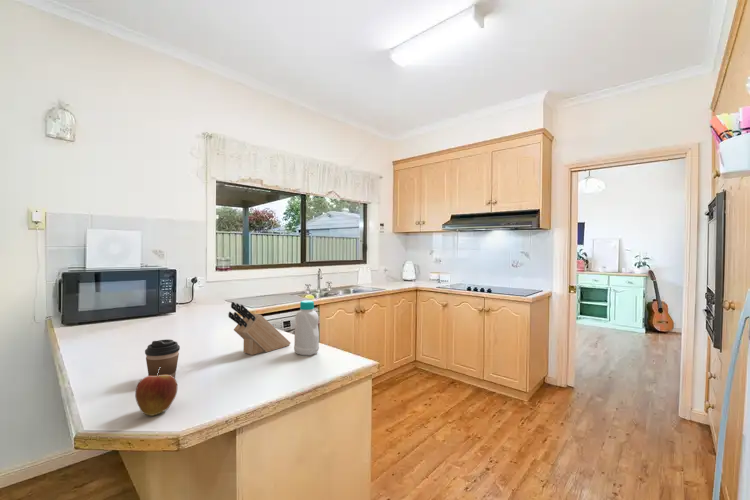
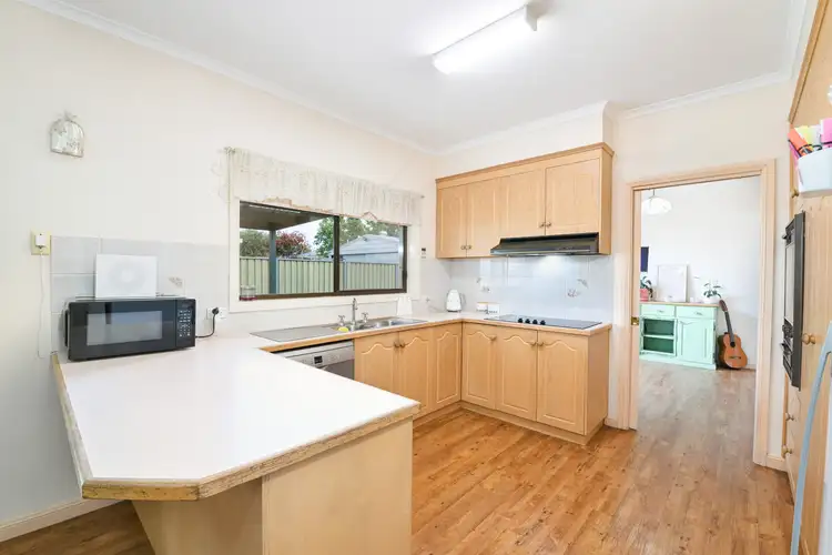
- bottle [293,299,320,356]
- knife block [227,301,291,356]
- apple [134,367,178,417]
- coffee cup [144,339,181,378]
